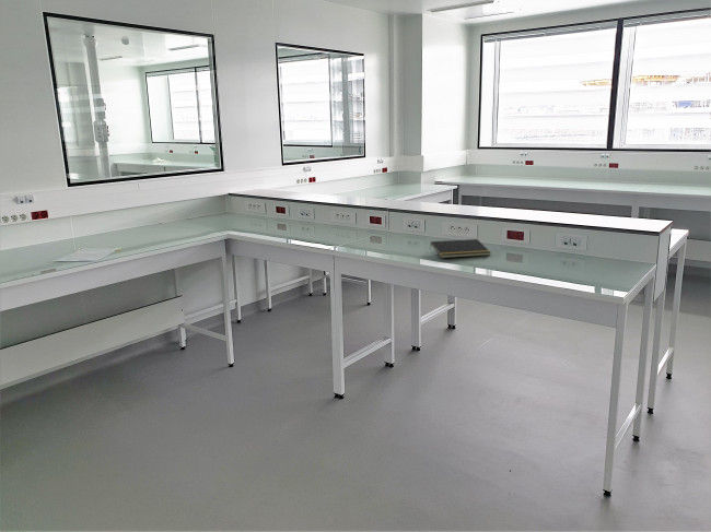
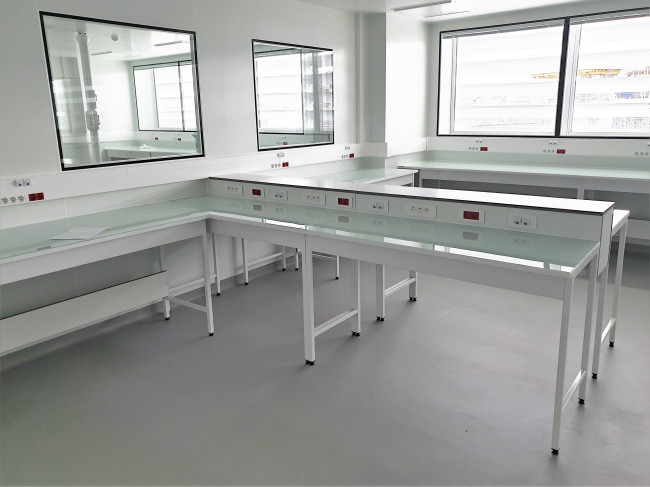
- notepad [429,238,491,259]
